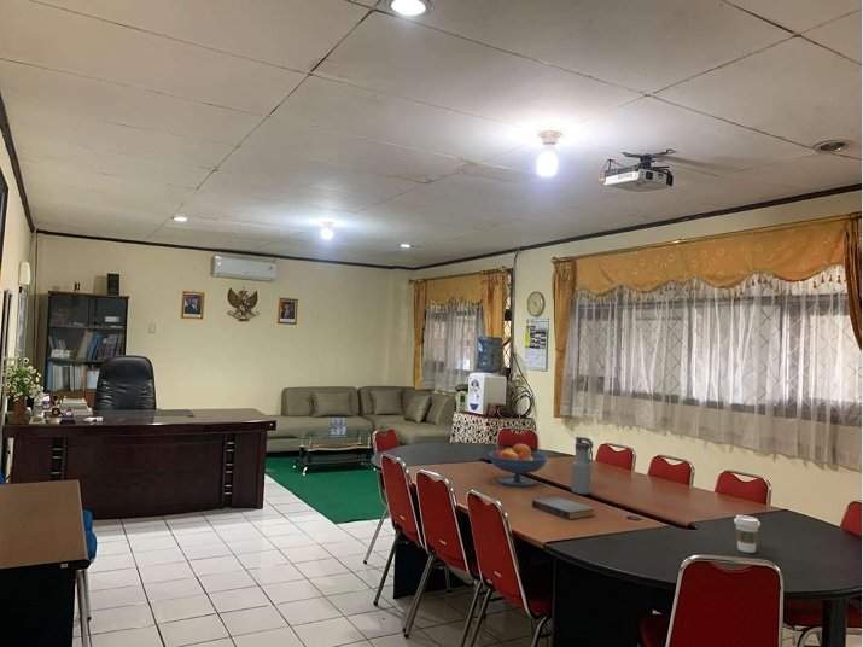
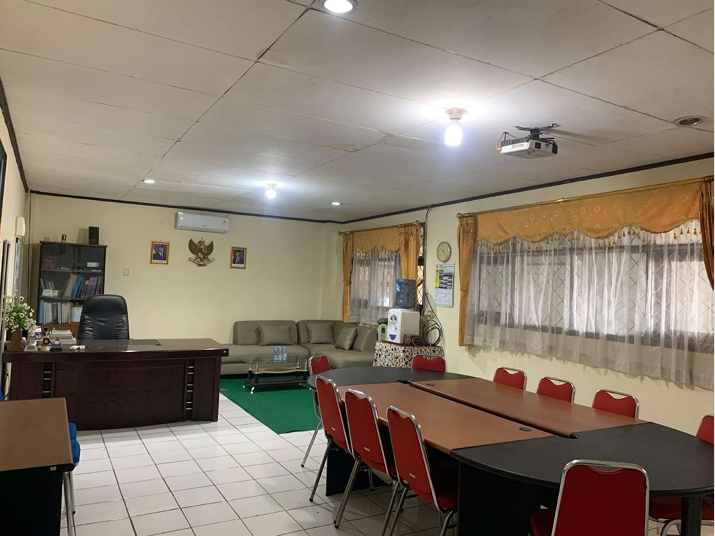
- fruit bowl [488,442,549,488]
- book [531,496,595,520]
- water bottle [570,436,594,495]
- coffee cup [733,514,762,554]
